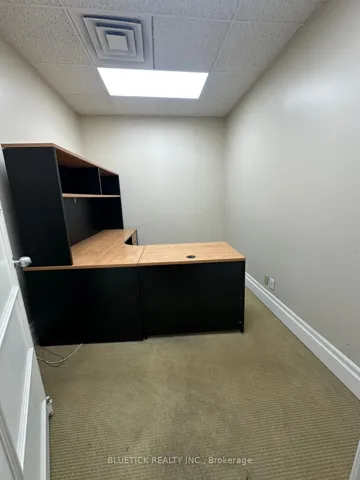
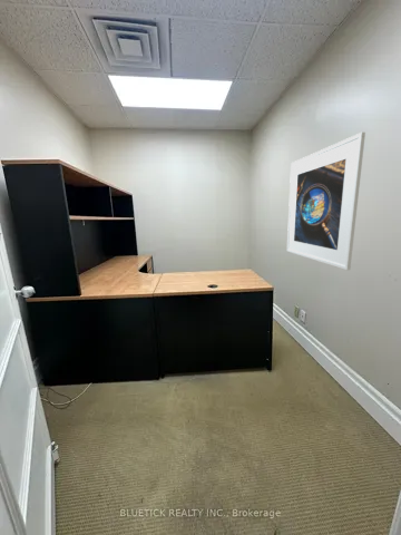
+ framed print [286,132,366,271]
